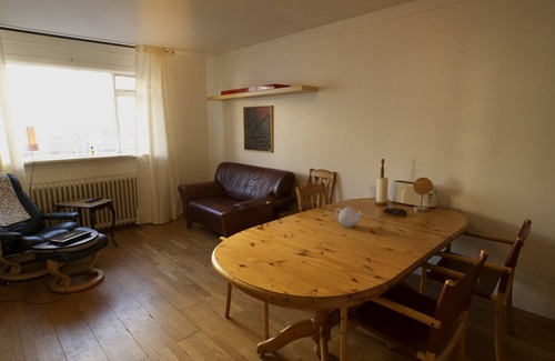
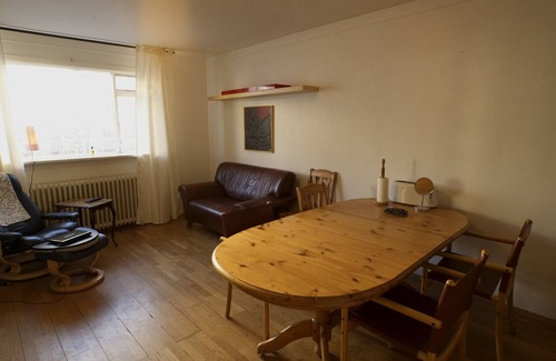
- teapot [334,204,364,229]
